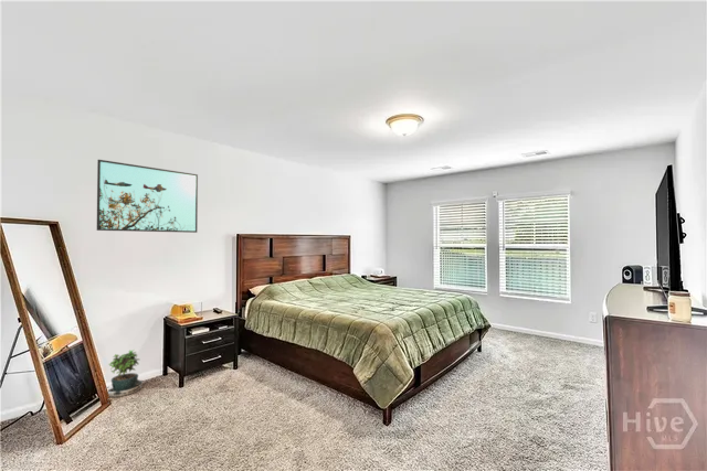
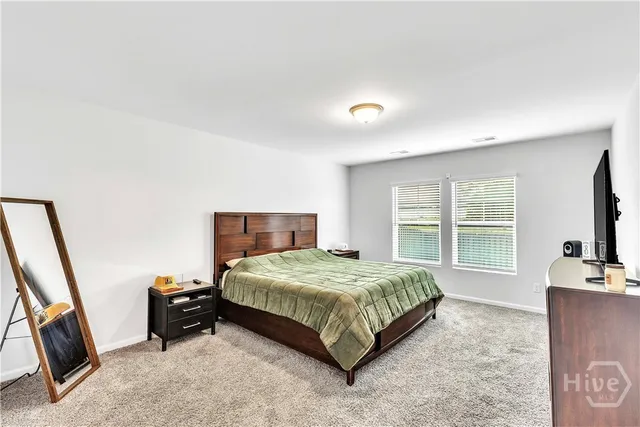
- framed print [96,159,199,234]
- potted plant [106,349,145,405]
